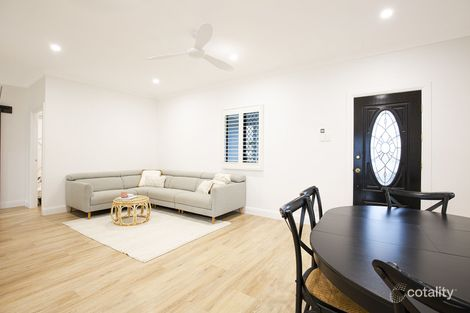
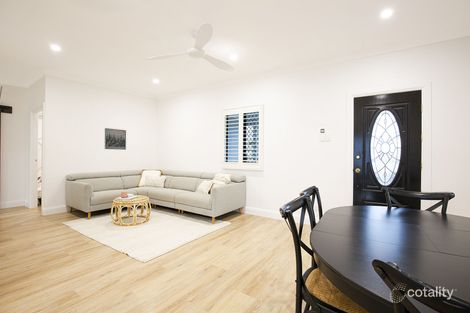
+ wall art [104,127,127,151]
